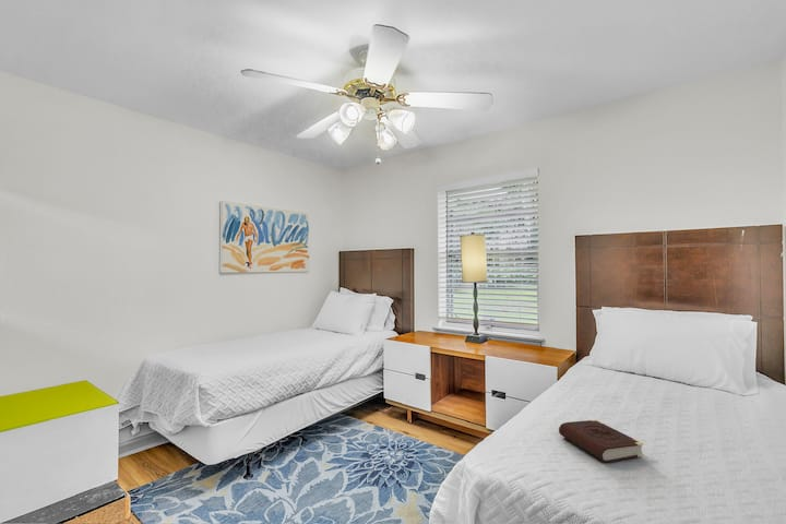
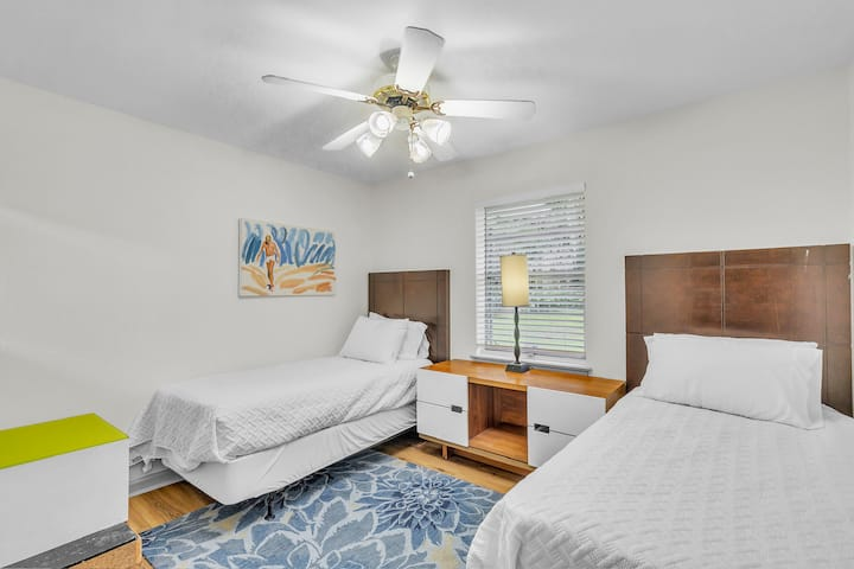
- book [558,419,645,464]
